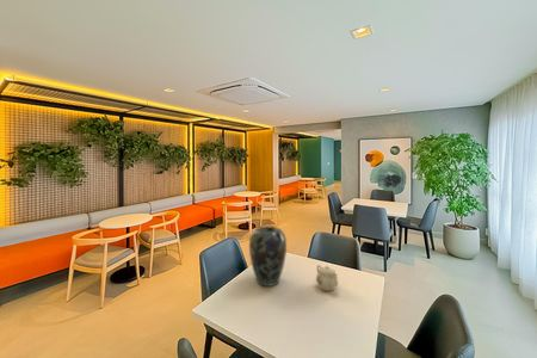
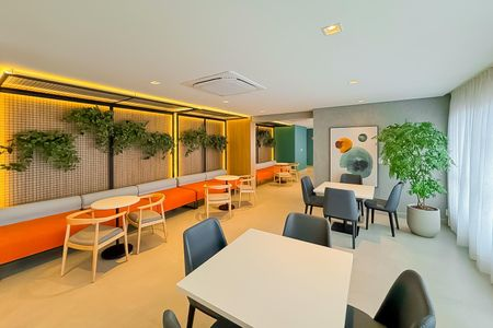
- teapot [315,264,339,292]
- vase [248,226,288,288]
